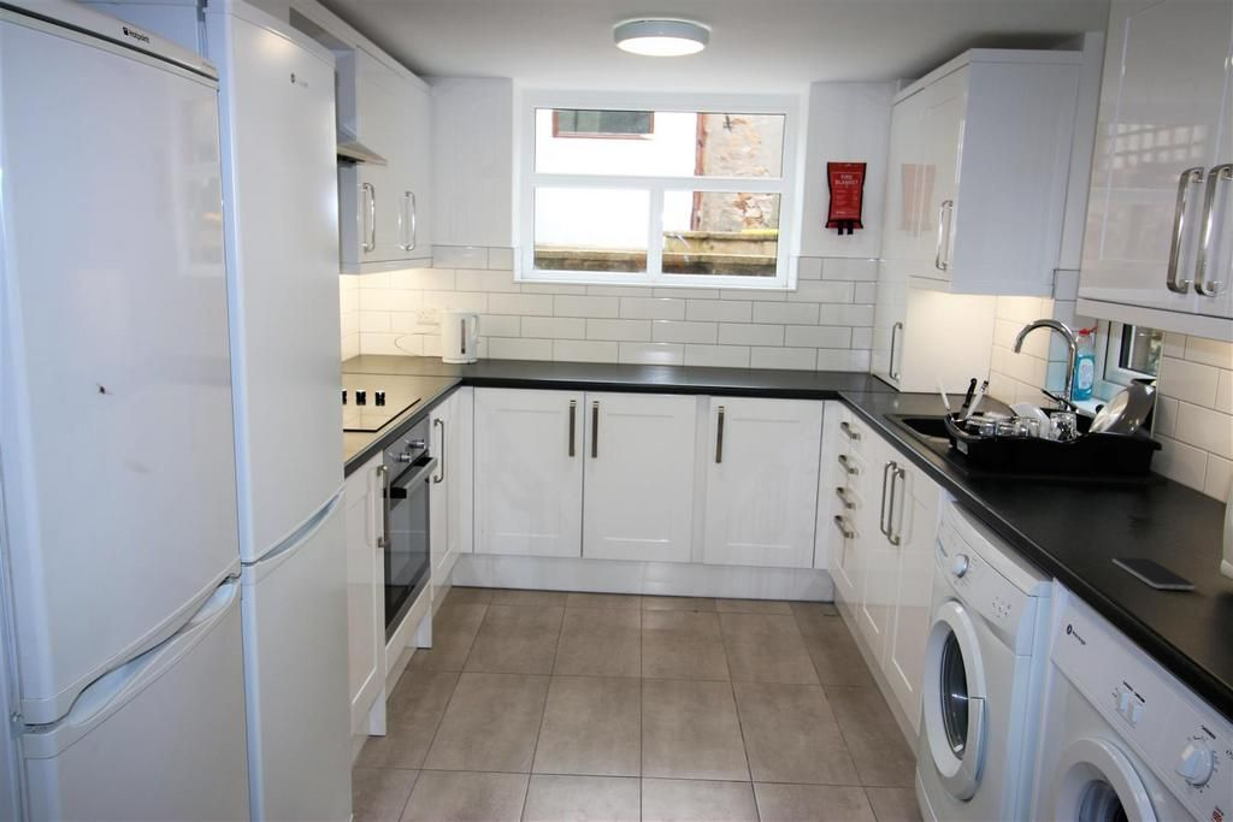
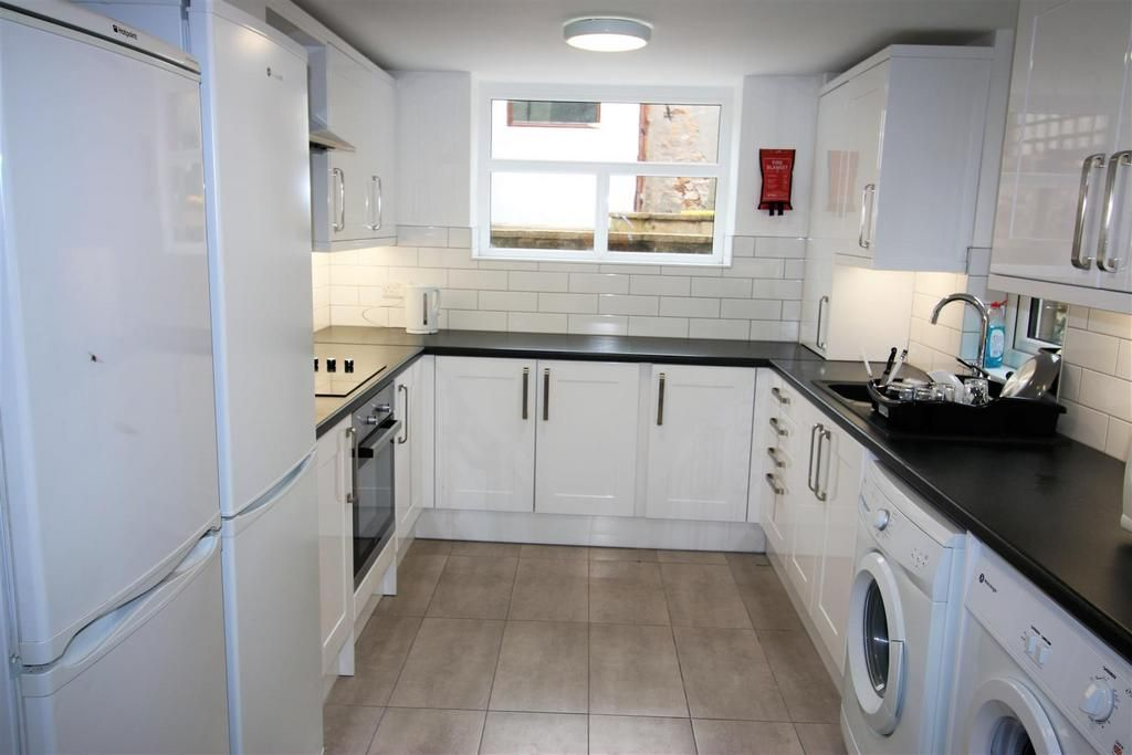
- smartphone [1111,556,1196,591]
